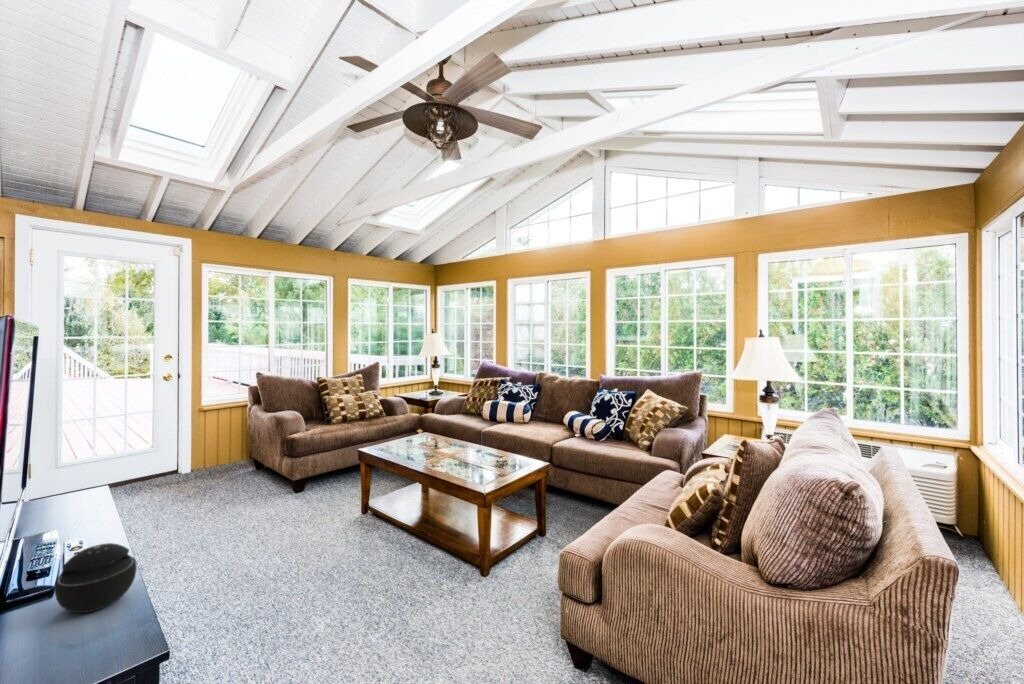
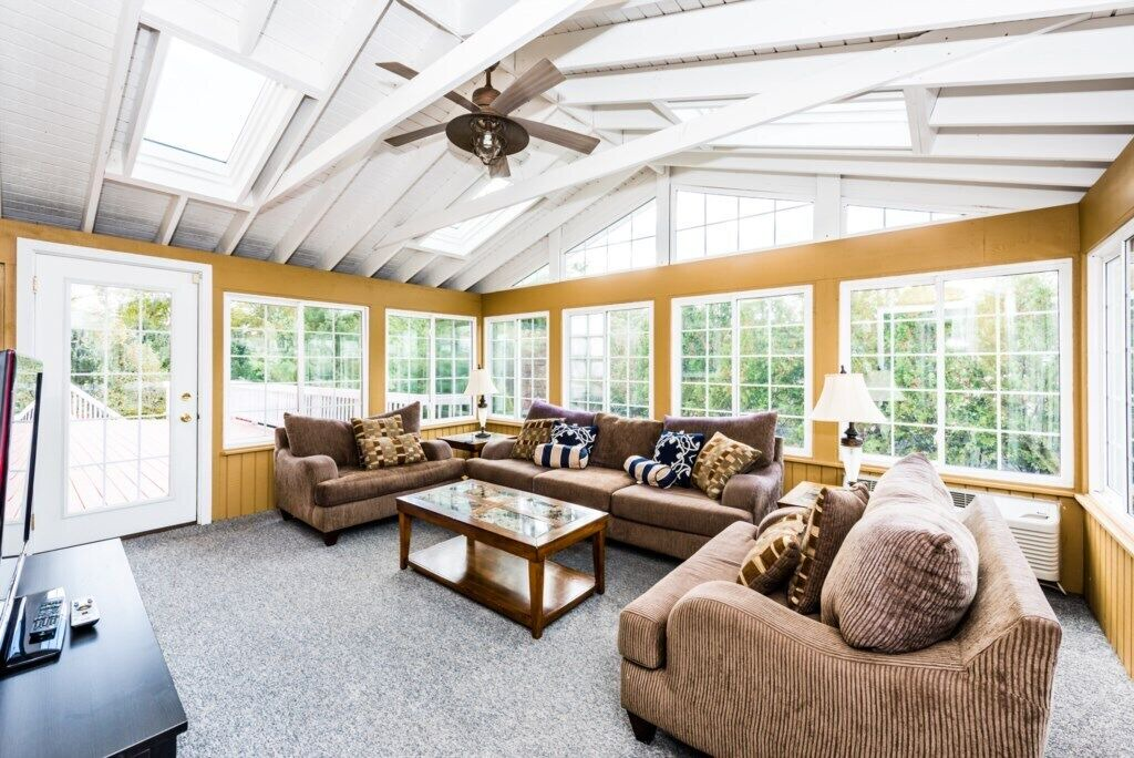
- speaker [53,542,138,614]
